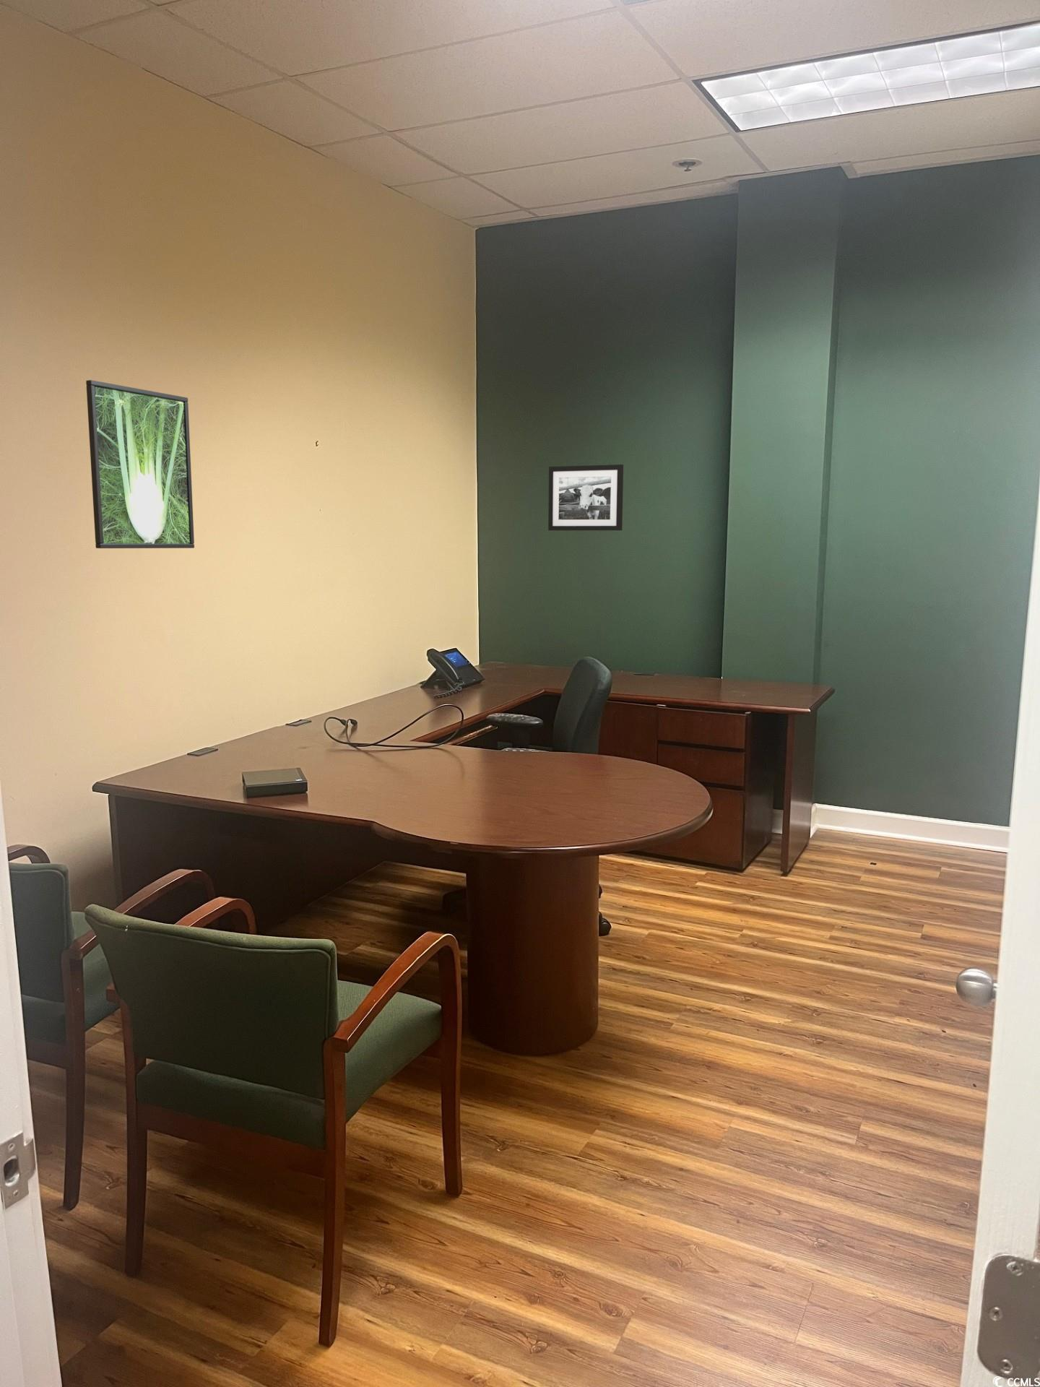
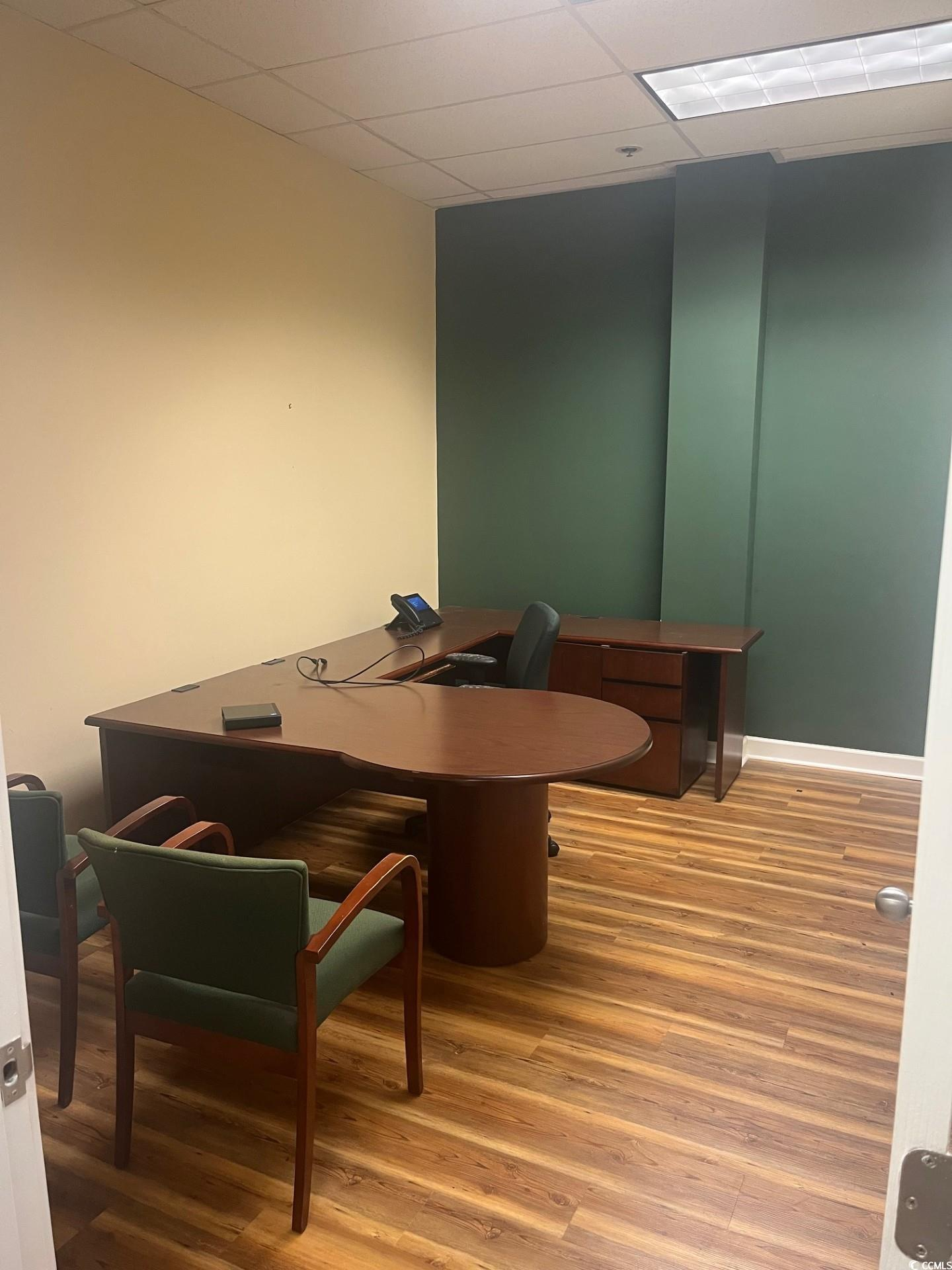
- picture frame [547,464,624,531]
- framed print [85,379,194,549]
